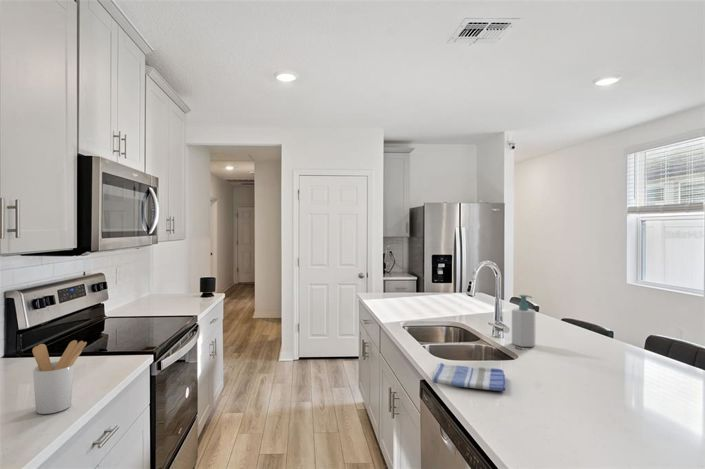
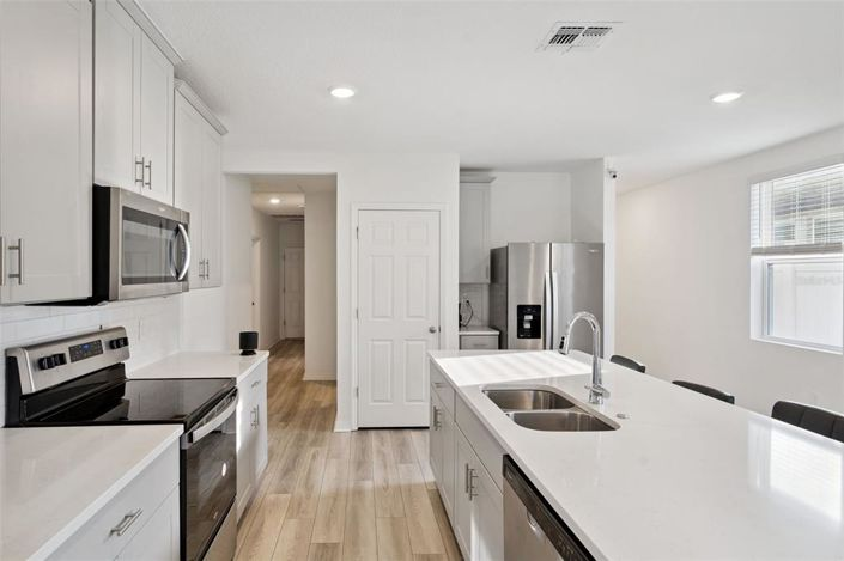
- dish towel [431,362,506,392]
- utensil holder [31,339,88,415]
- soap bottle [511,294,536,348]
